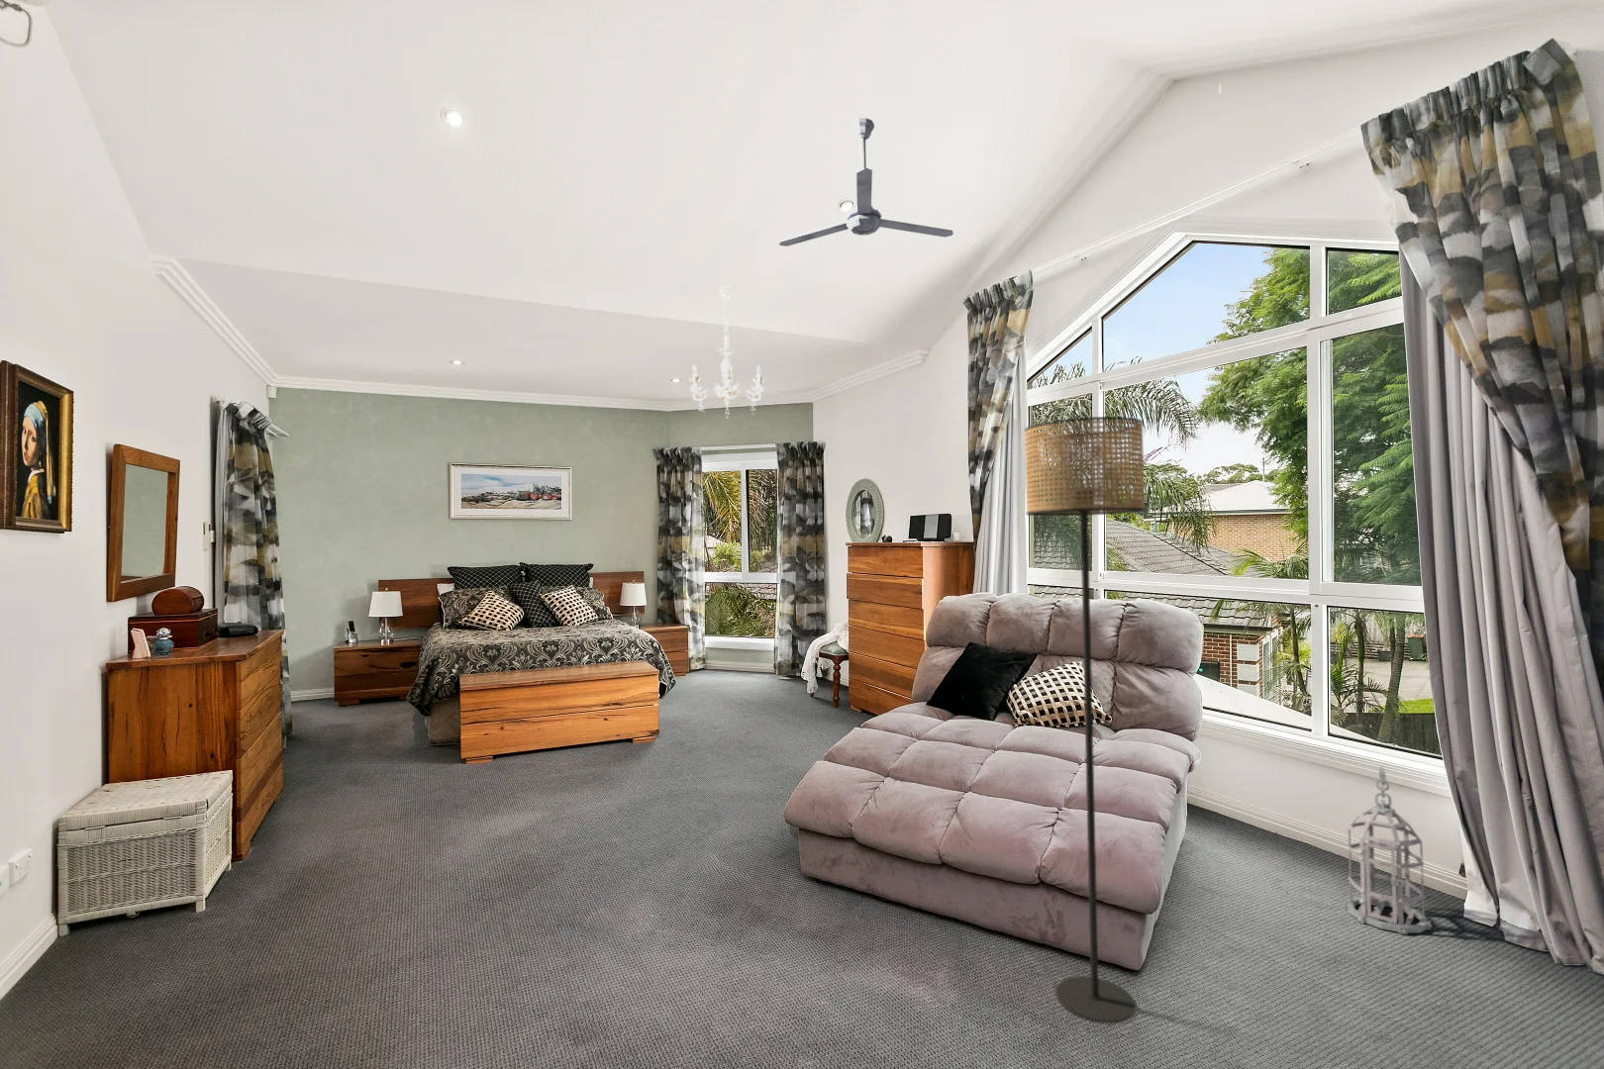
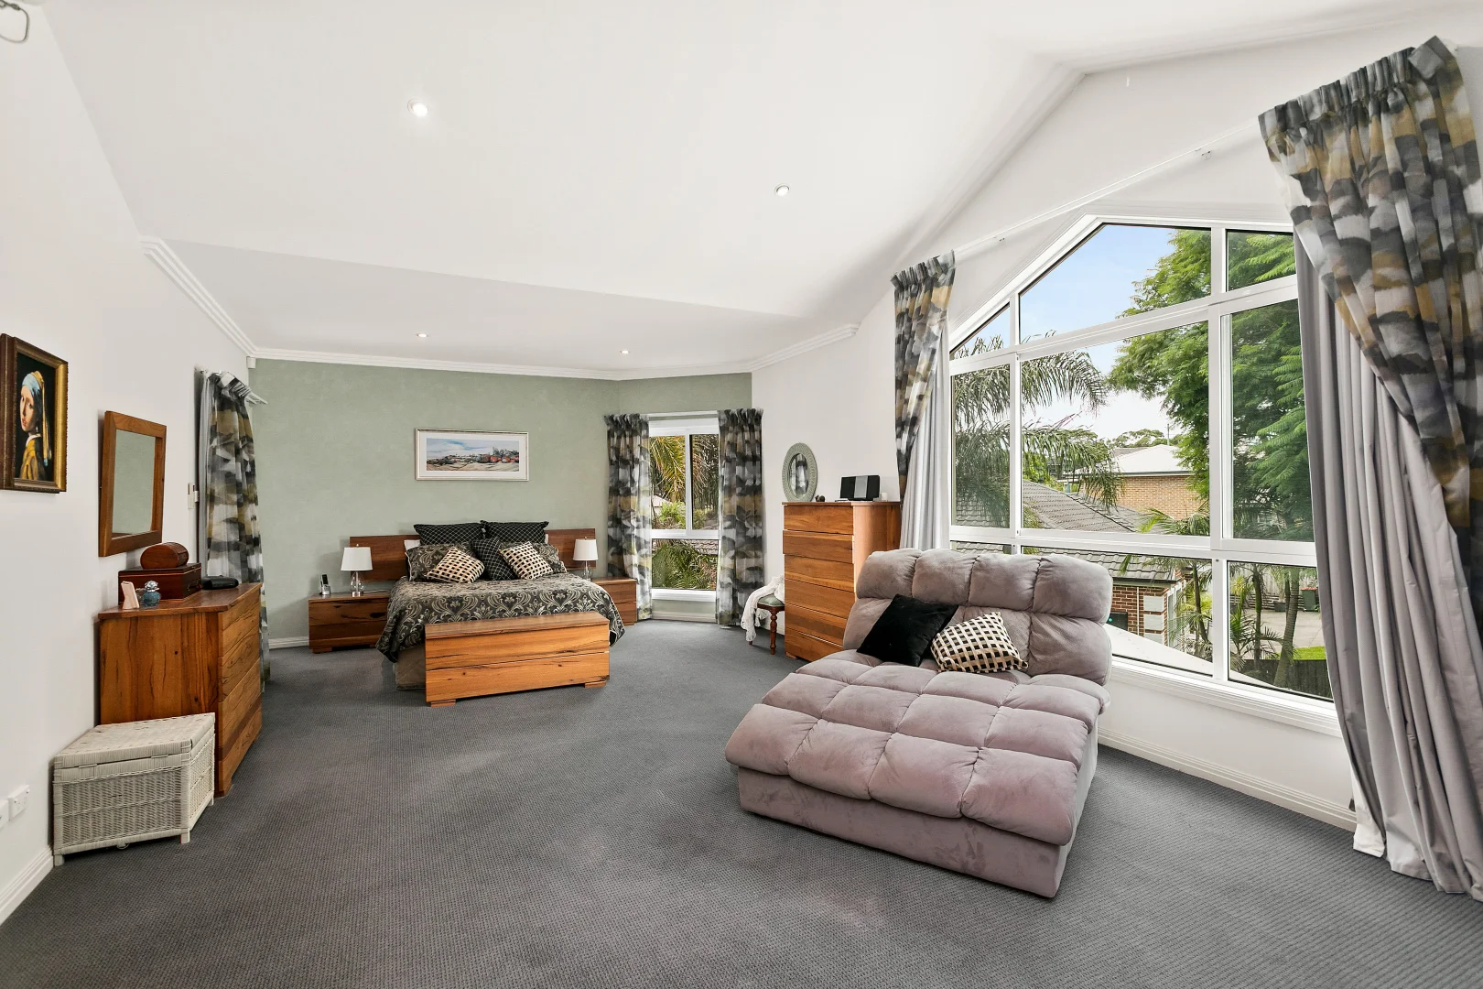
- floor lamp [1024,415,1146,1025]
- chandelier [689,284,765,420]
- lantern [1344,766,1432,935]
- ceiling fan [778,117,955,247]
